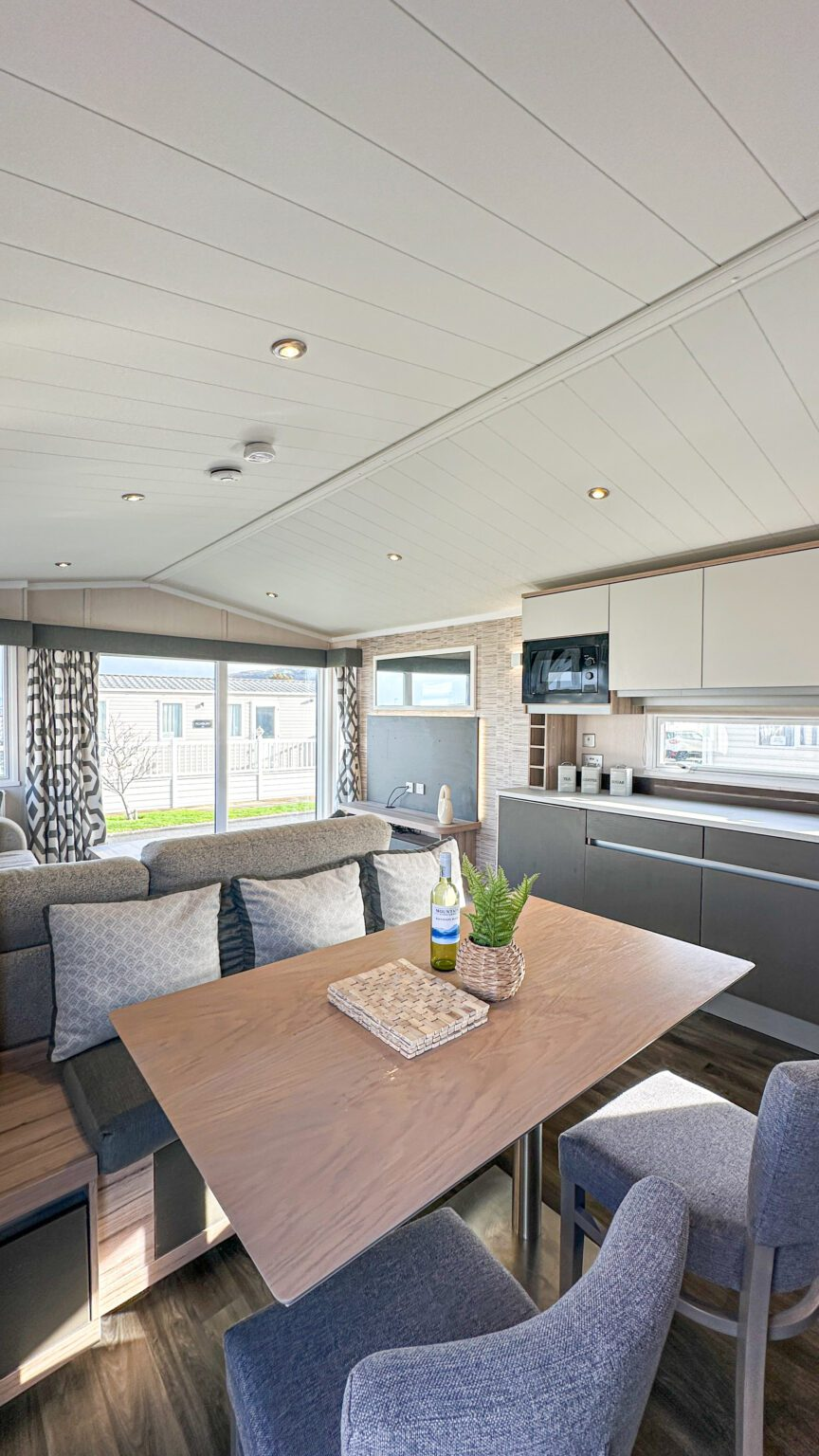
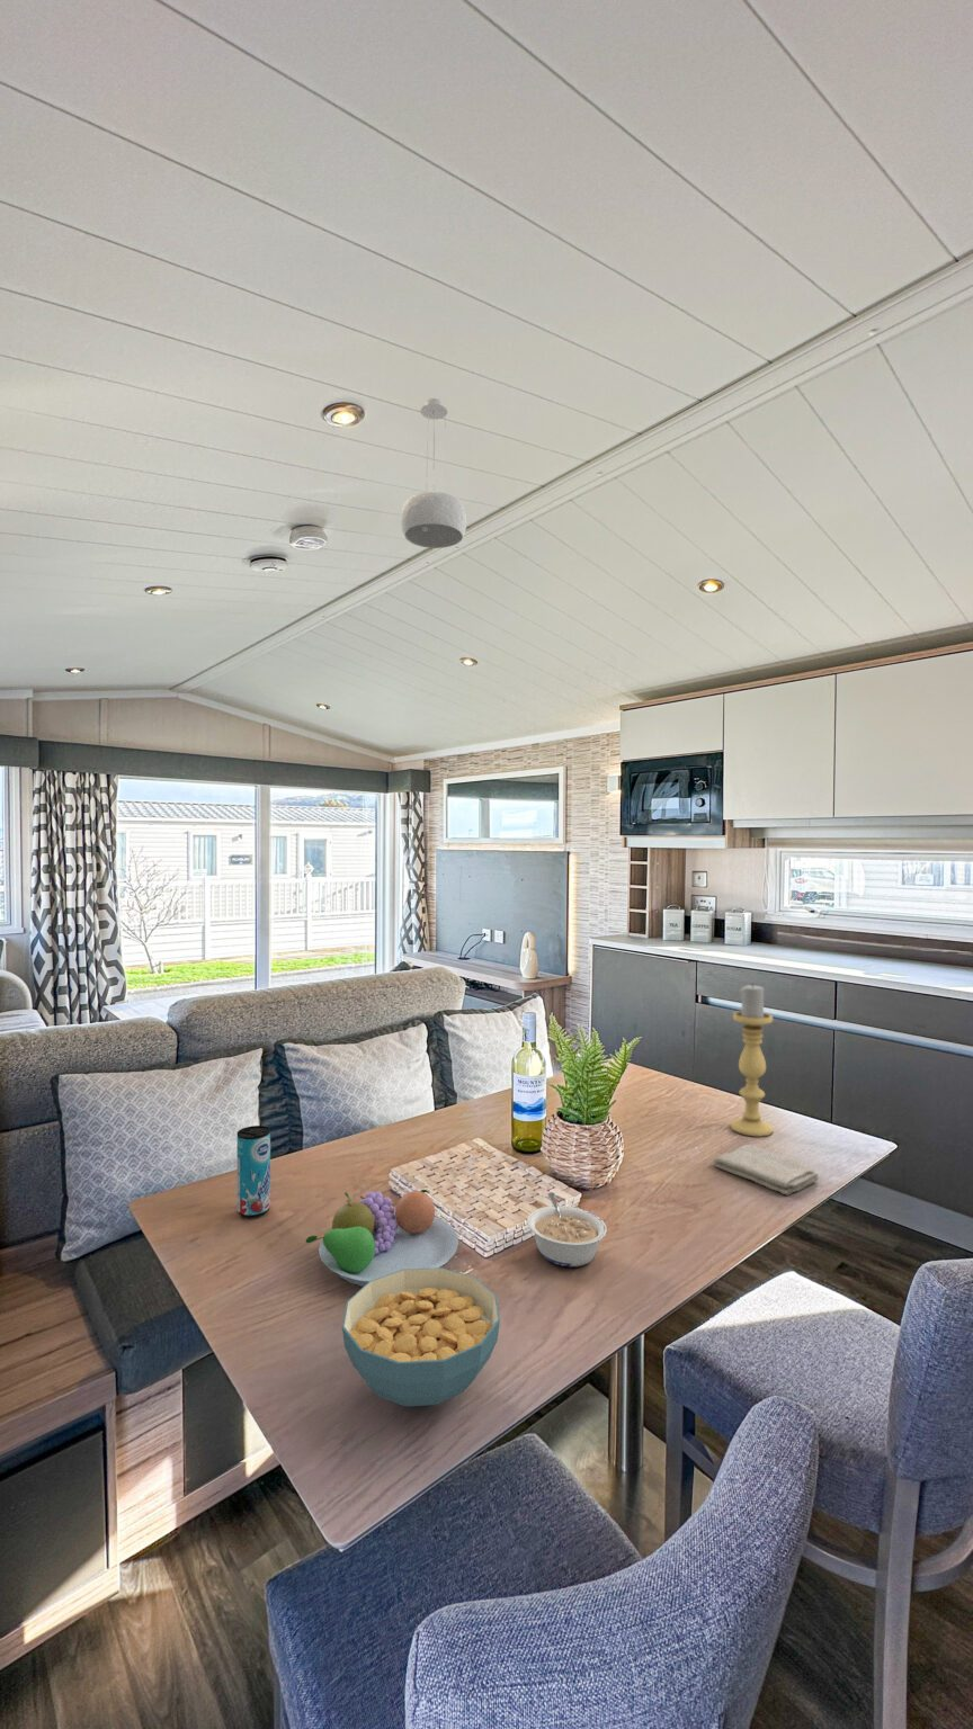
+ fruit bowl [305,1189,460,1287]
+ pendant light [400,398,467,550]
+ candle holder [729,983,773,1138]
+ cereal bowl [341,1266,501,1407]
+ washcloth [713,1144,820,1197]
+ legume [526,1191,608,1267]
+ beverage can [235,1125,271,1220]
